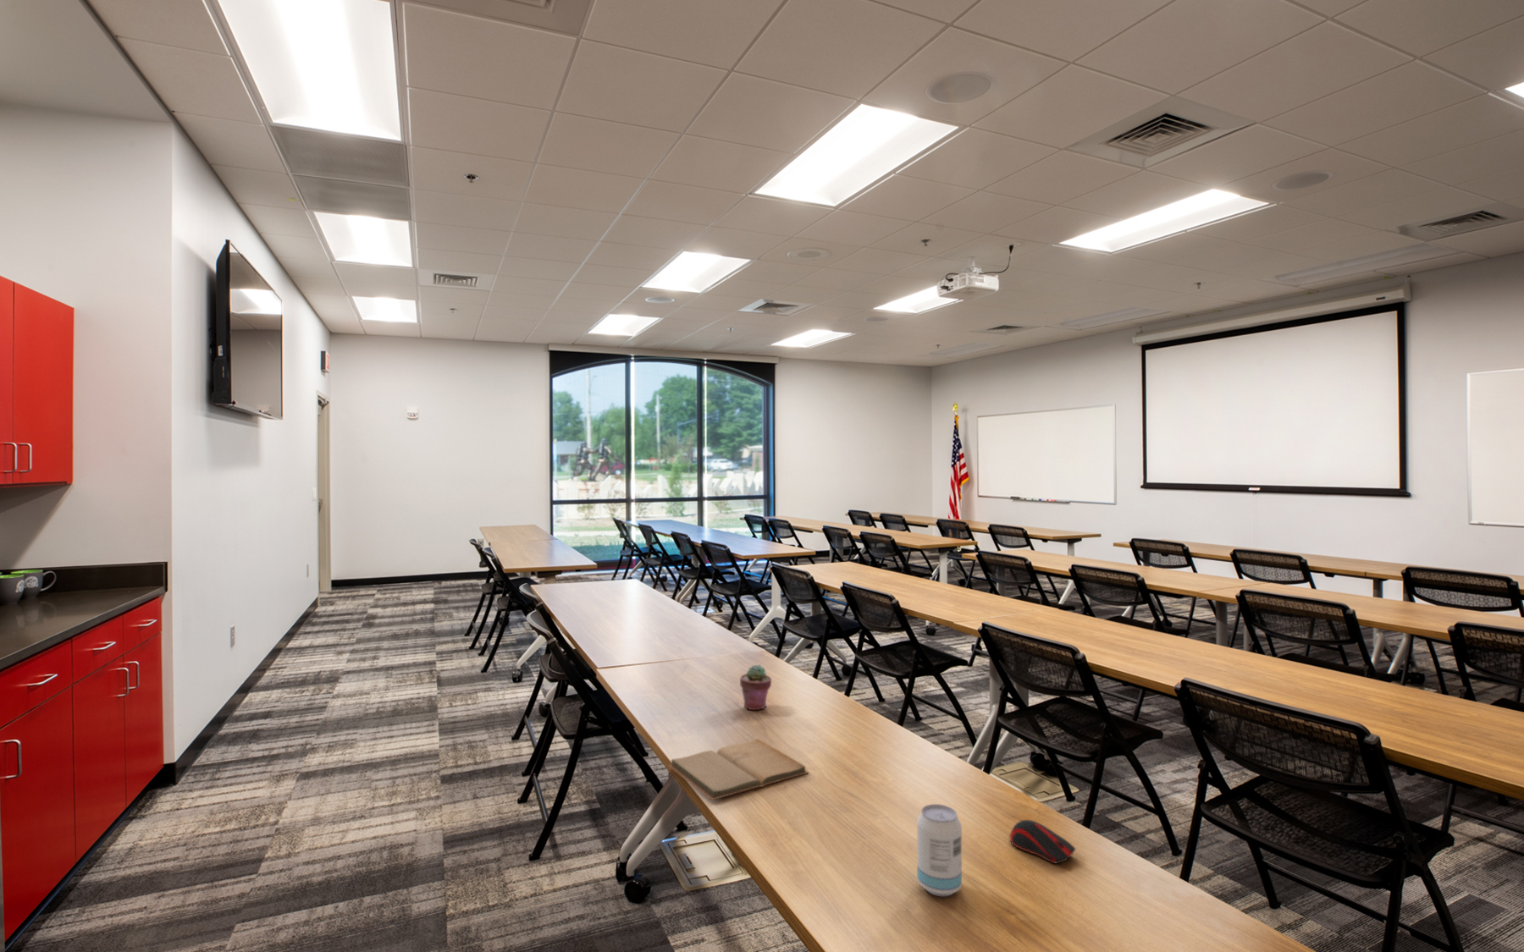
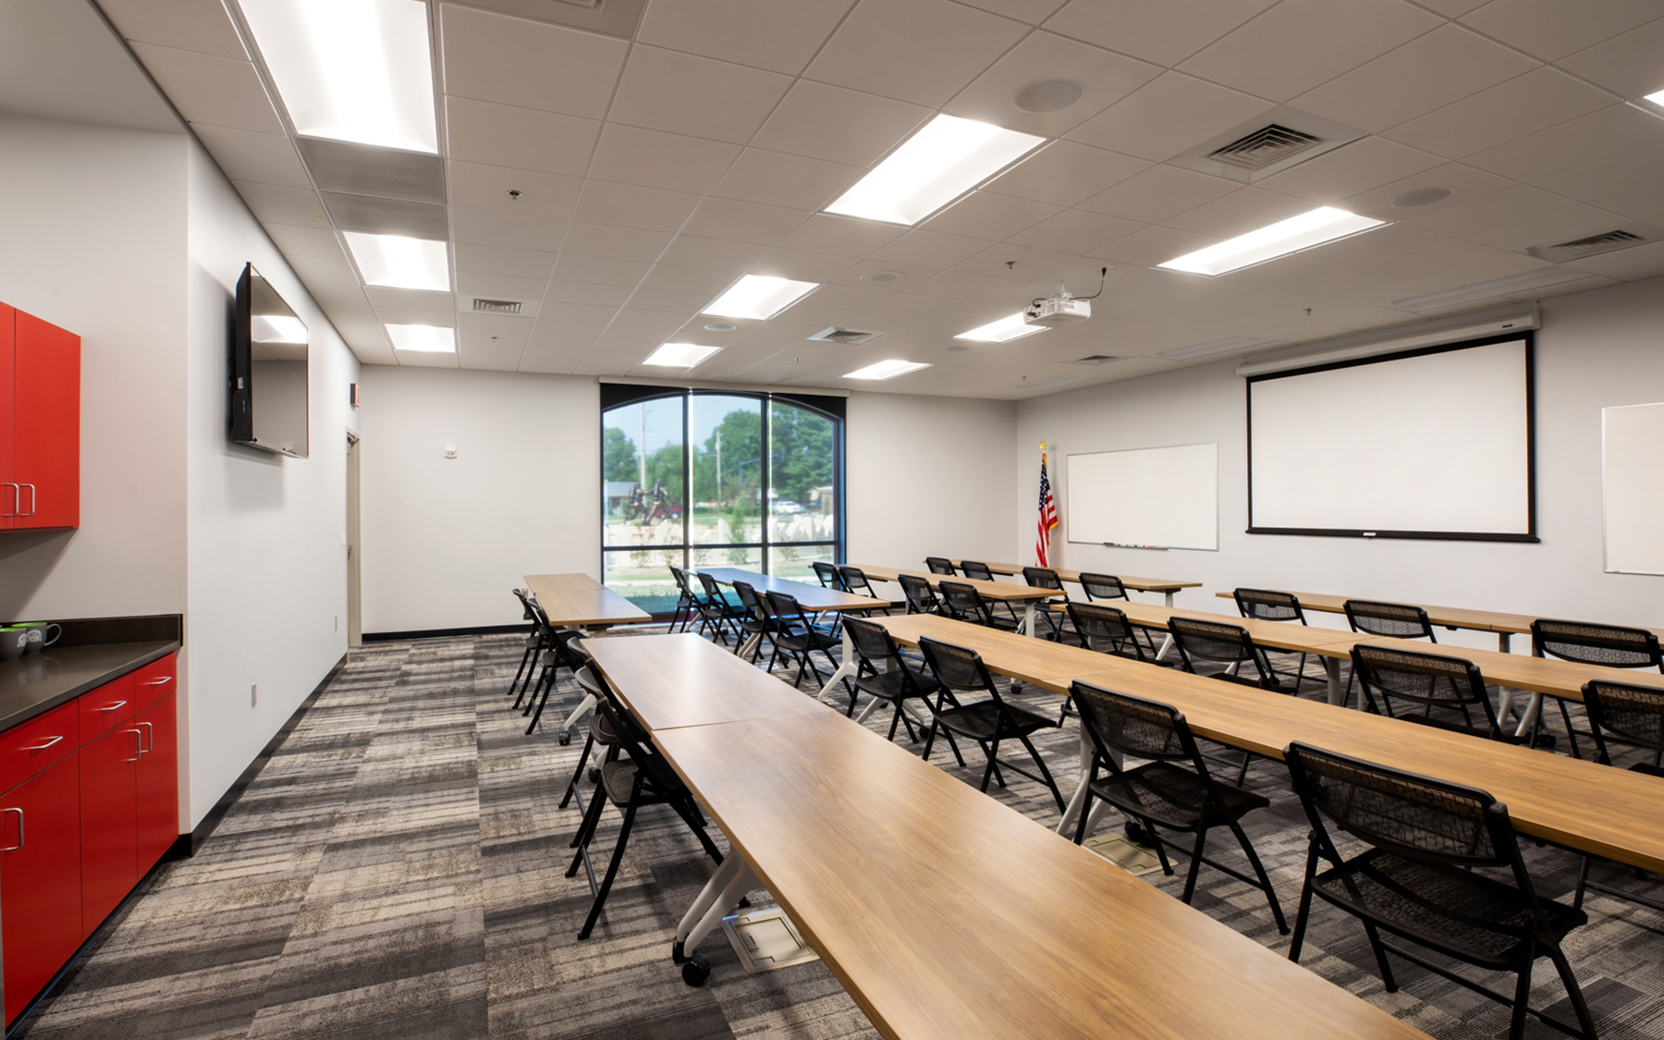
- beverage can [916,803,962,897]
- computer mouse [1009,819,1076,864]
- potted succulent [740,664,772,711]
- book [667,738,810,802]
